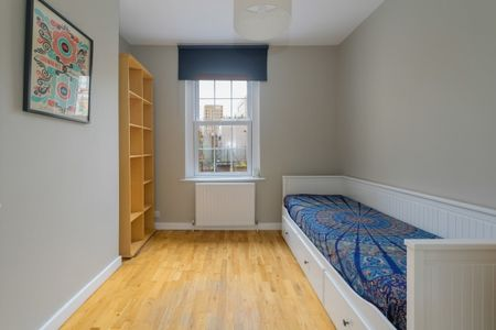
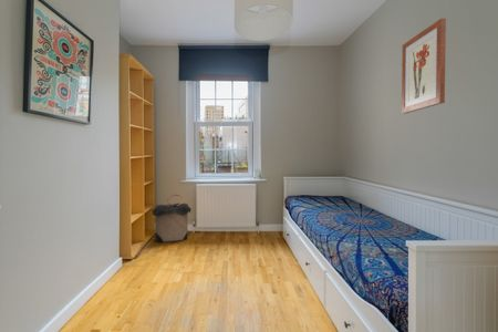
+ laundry hamper [151,194,193,243]
+ wall art [401,18,447,115]
